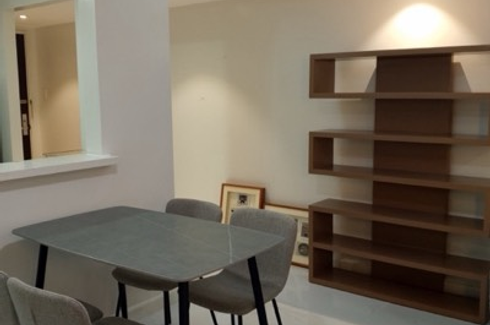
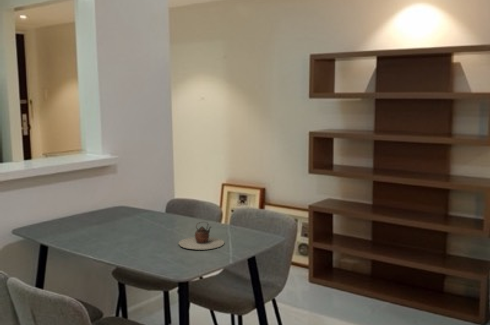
+ teapot [177,221,225,251]
